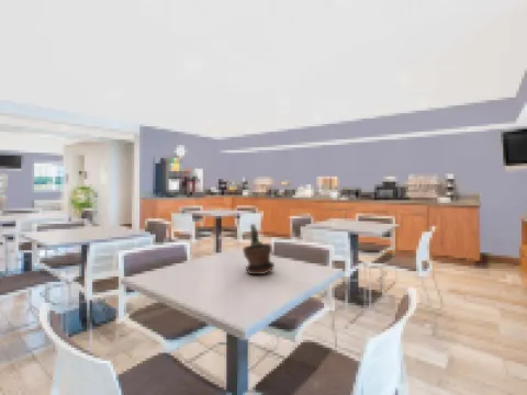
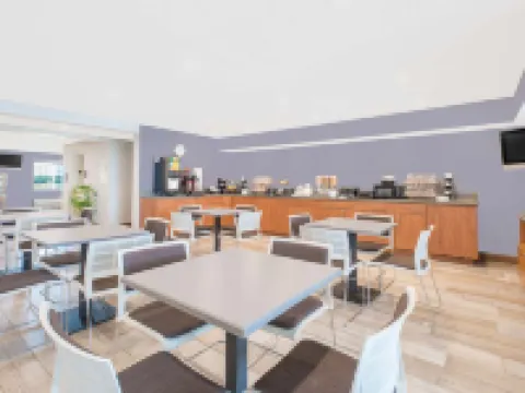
- potted plant [242,223,276,275]
